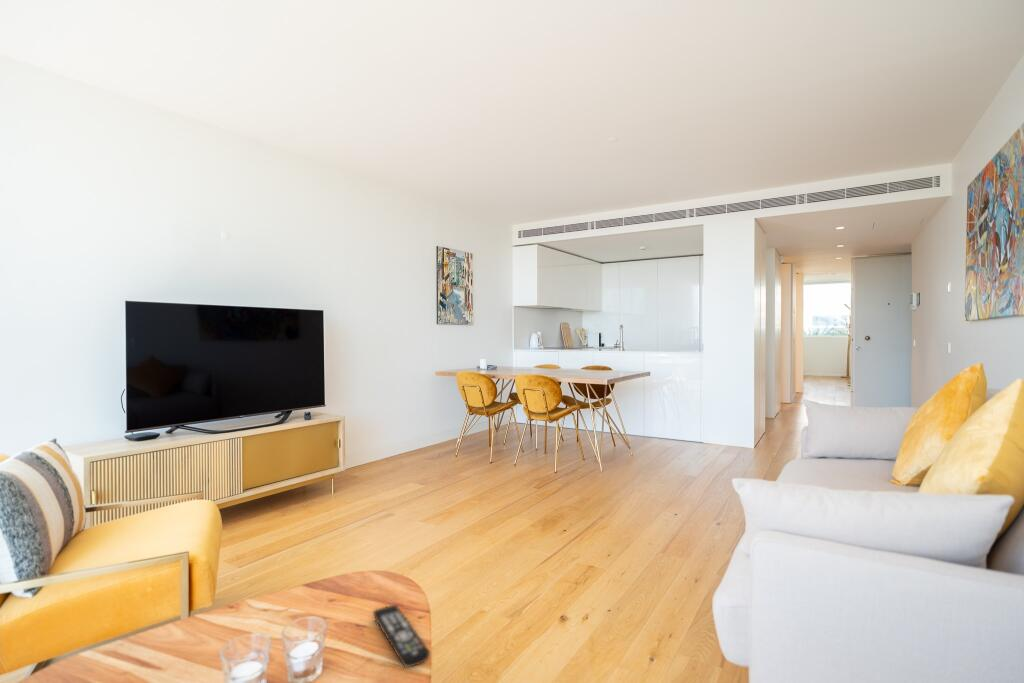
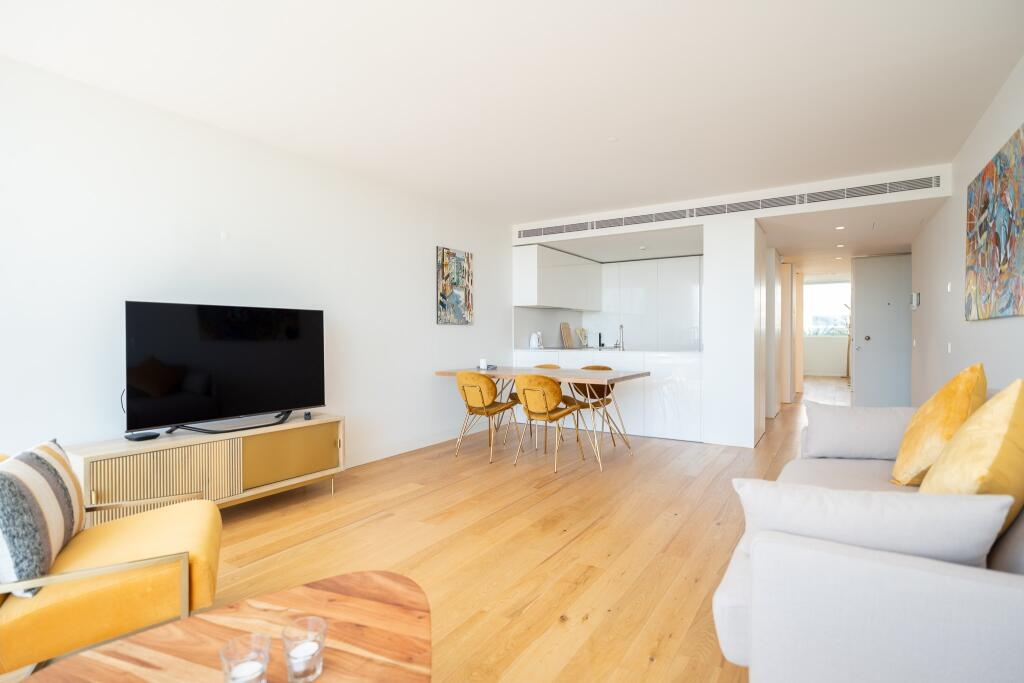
- remote control [372,604,431,668]
